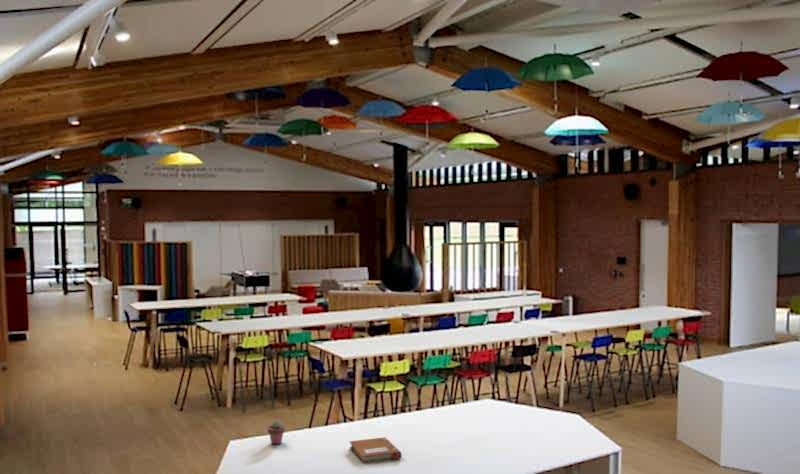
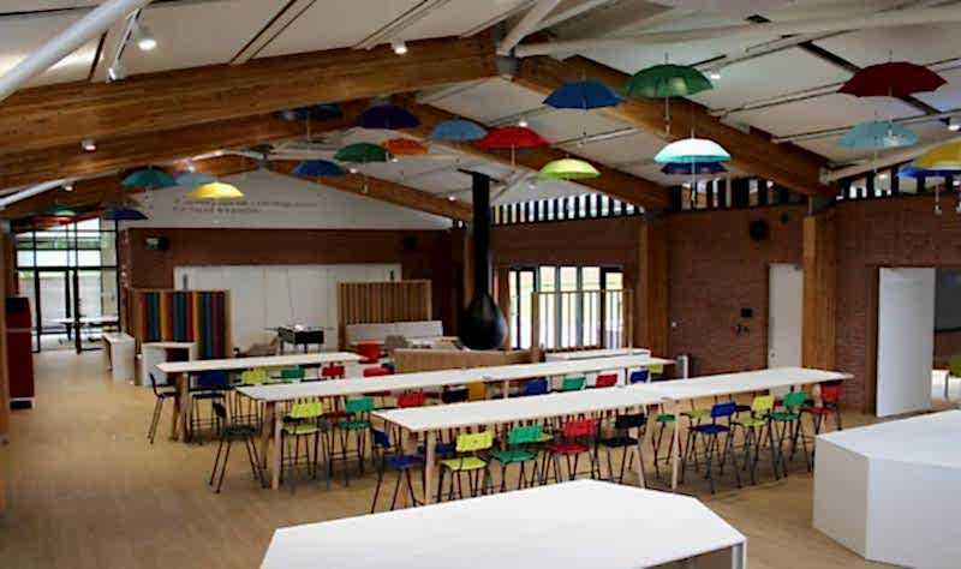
- potted succulent [267,420,286,446]
- notebook [349,436,402,464]
